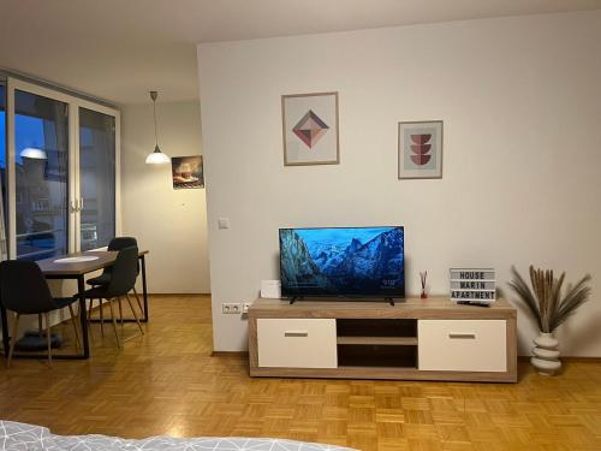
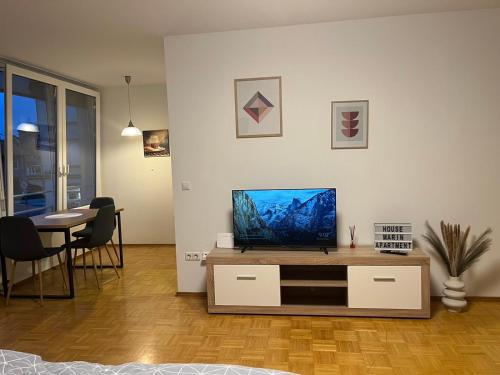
- backpack [13,330,73,351]
